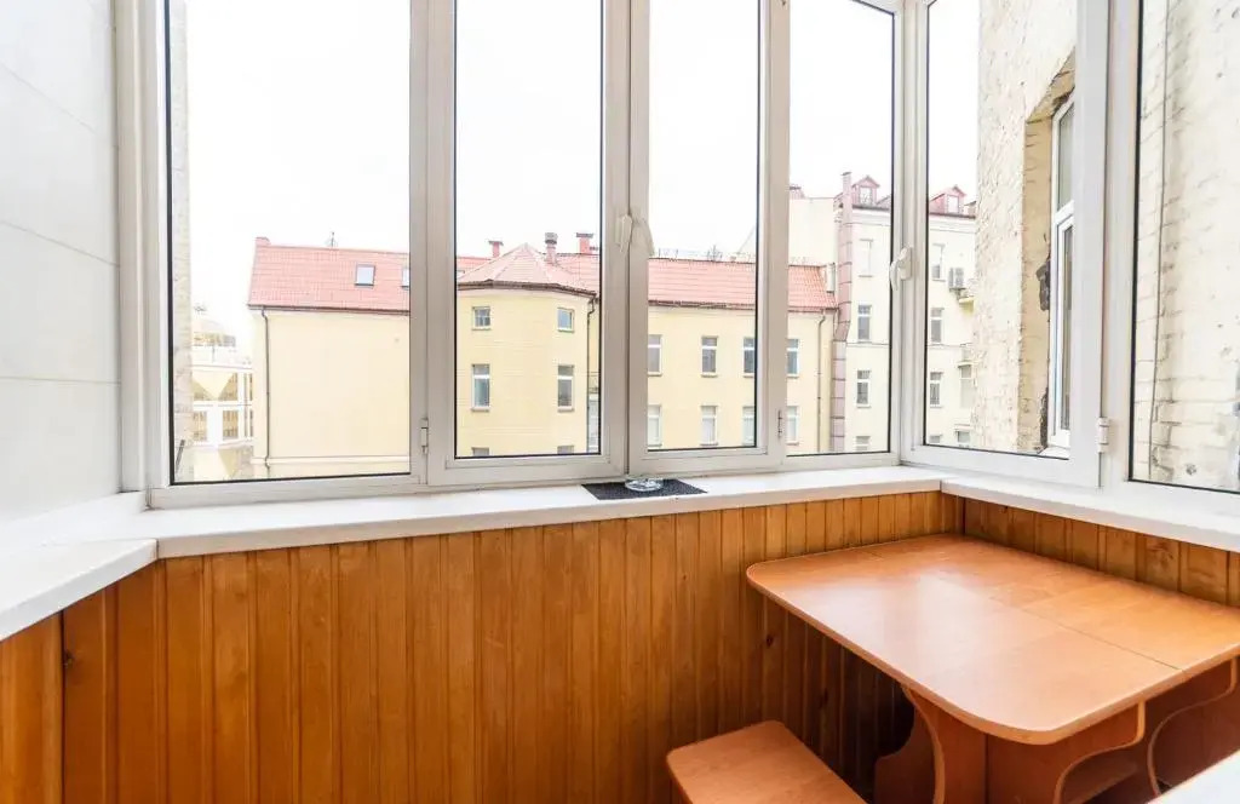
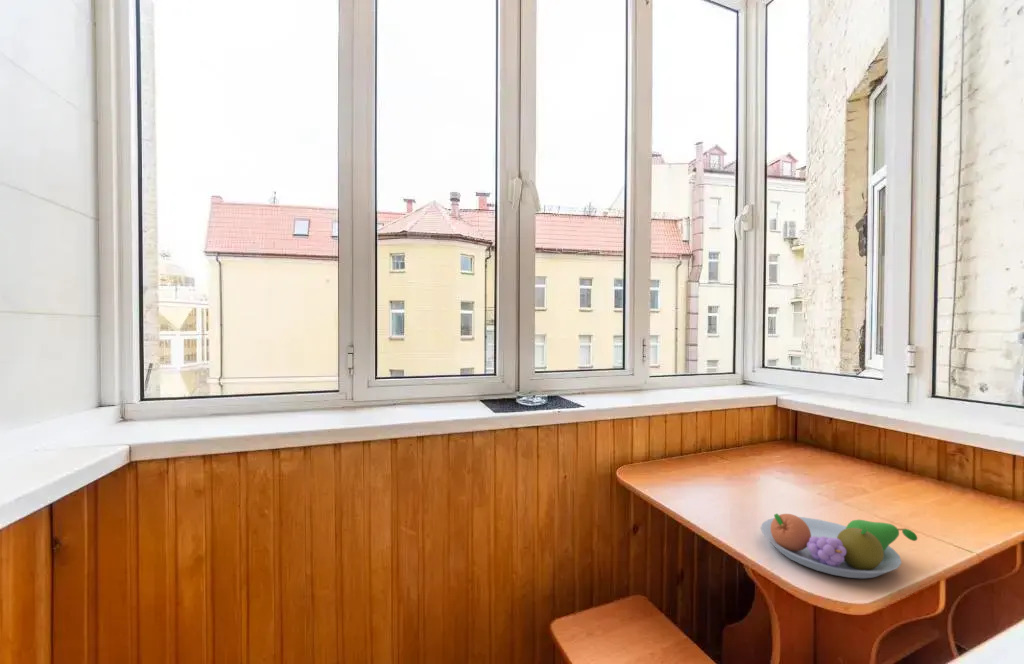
+ fruit bowl [760,513,918,580]
